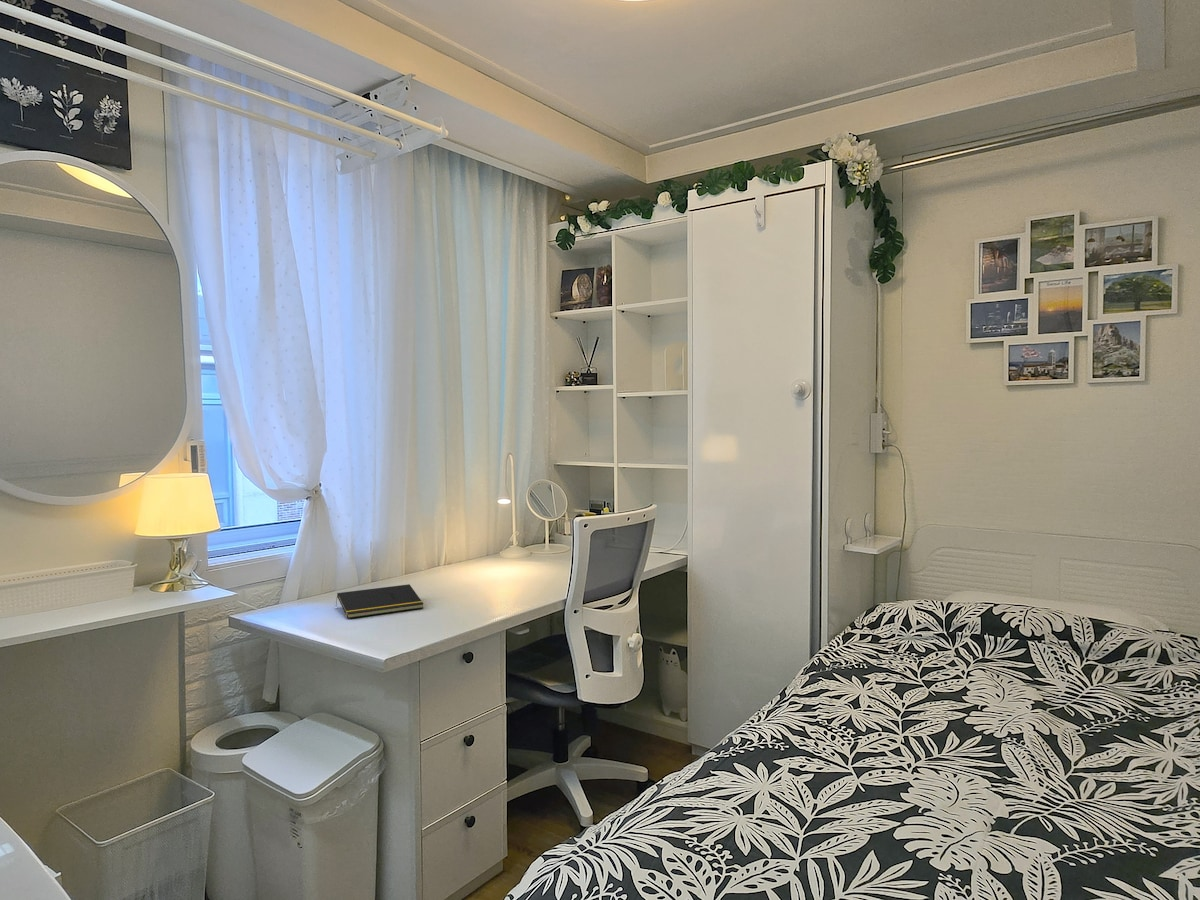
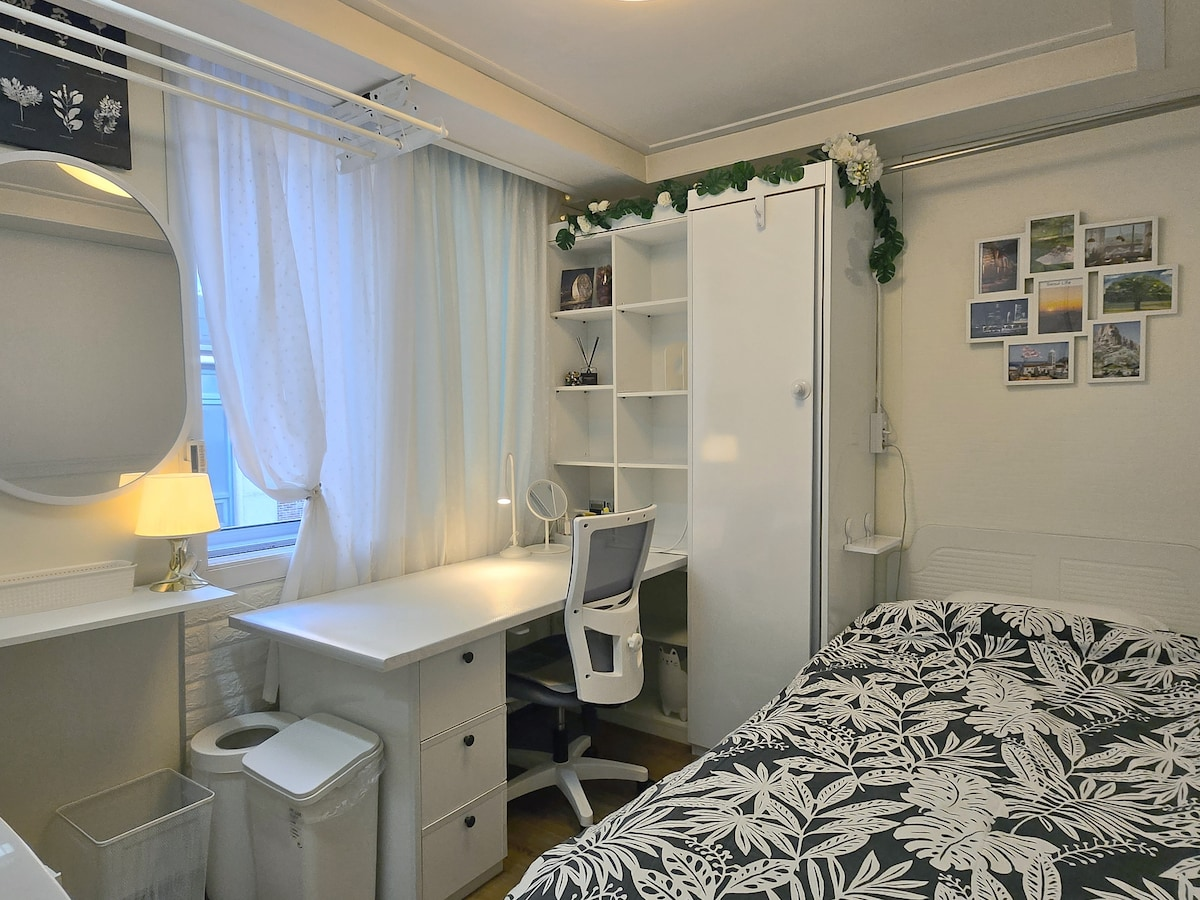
- notepad [335,583,424,619]
